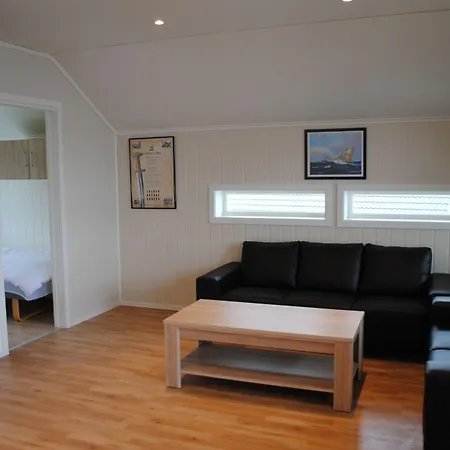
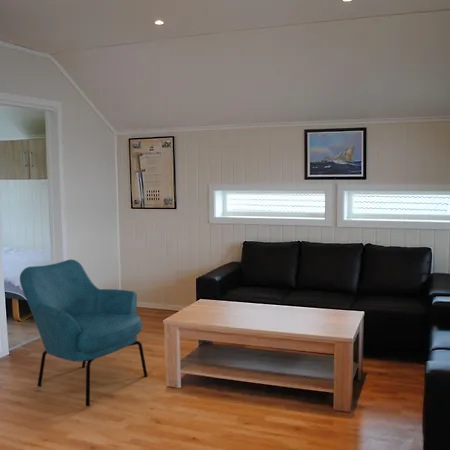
+ armchair [19,258,149,407]
